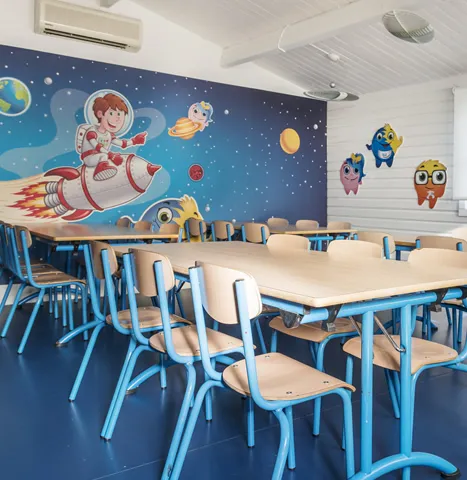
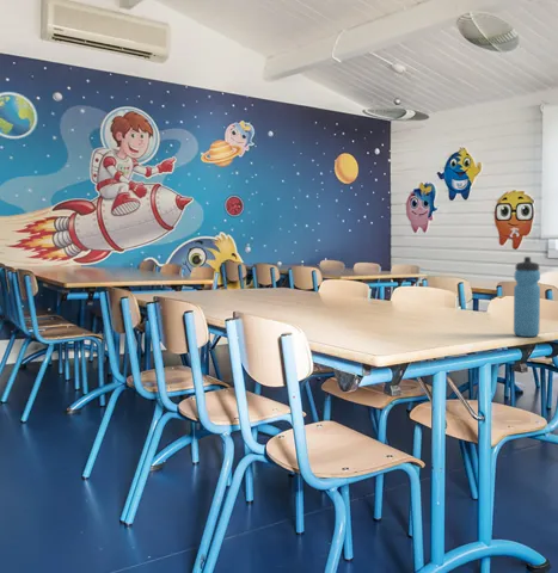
+ water bottle [513,255,541,338]
